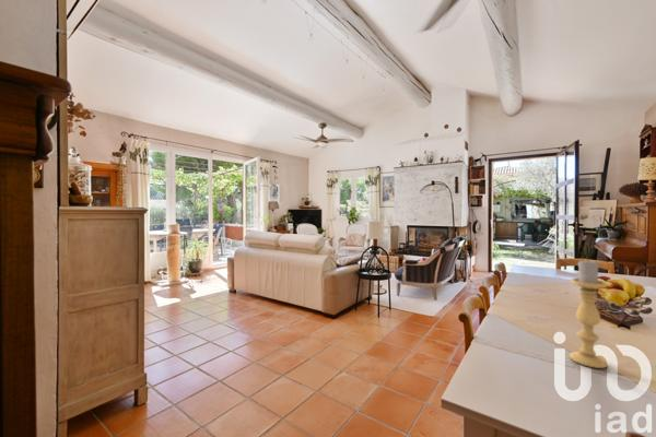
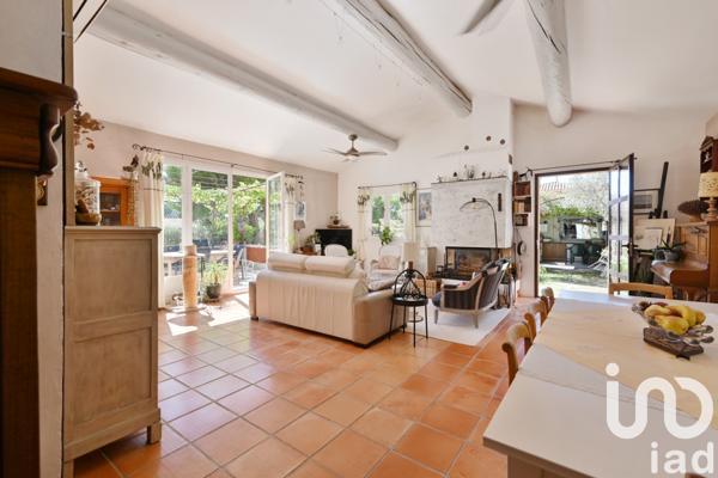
- candle holder [569,258,608,369]
